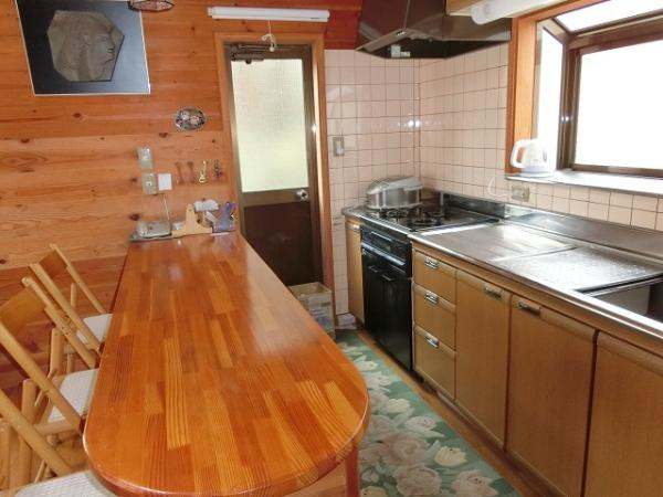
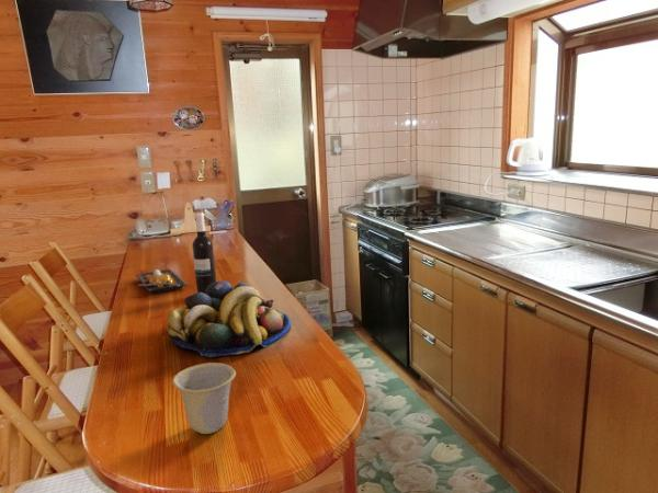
+ cup [172,362,237,435]
+ wine bottle [191,211,217,294]
+ fruit bowl [166,280,292,358]
+ plate [135,268,188,295]
